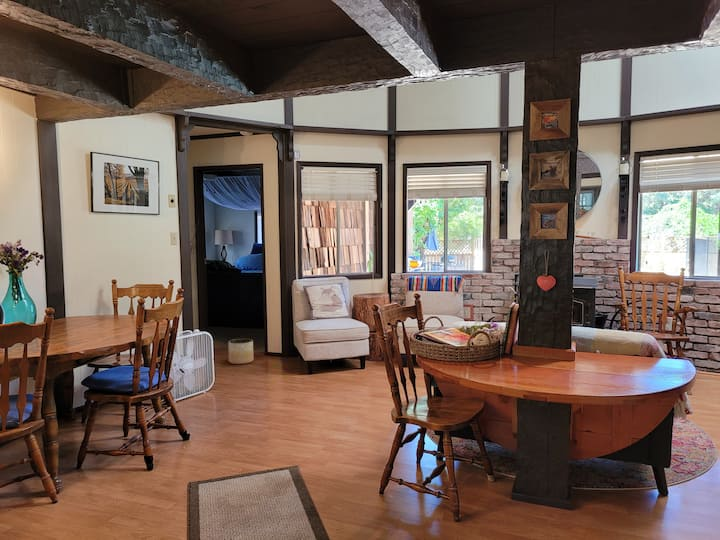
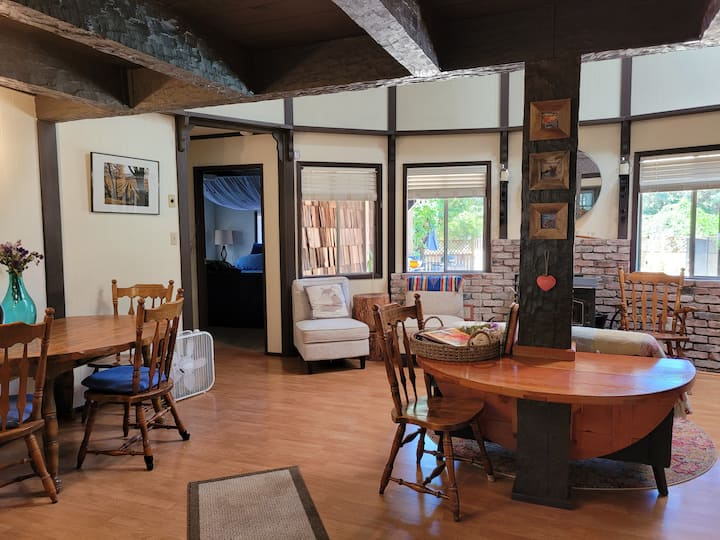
- planter [227,338,254,365]
